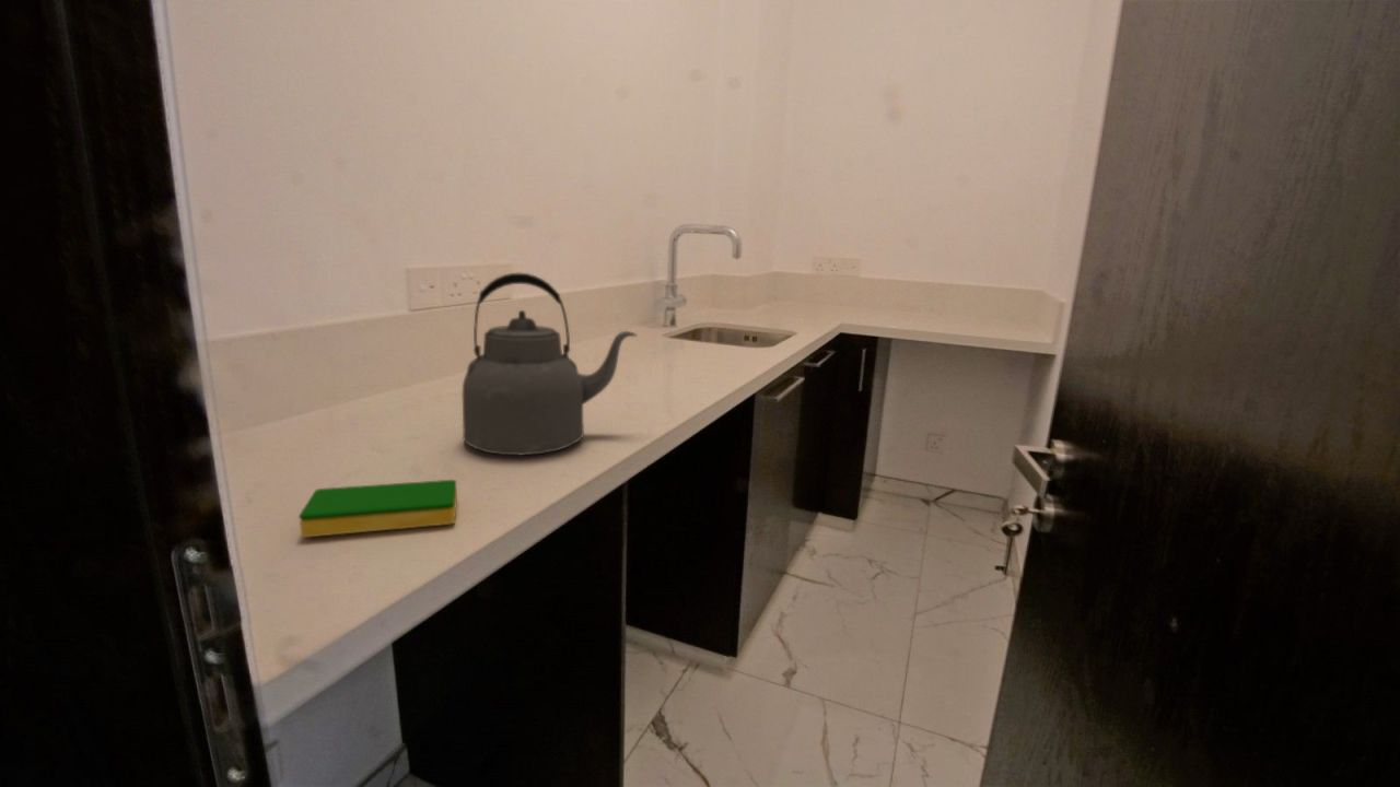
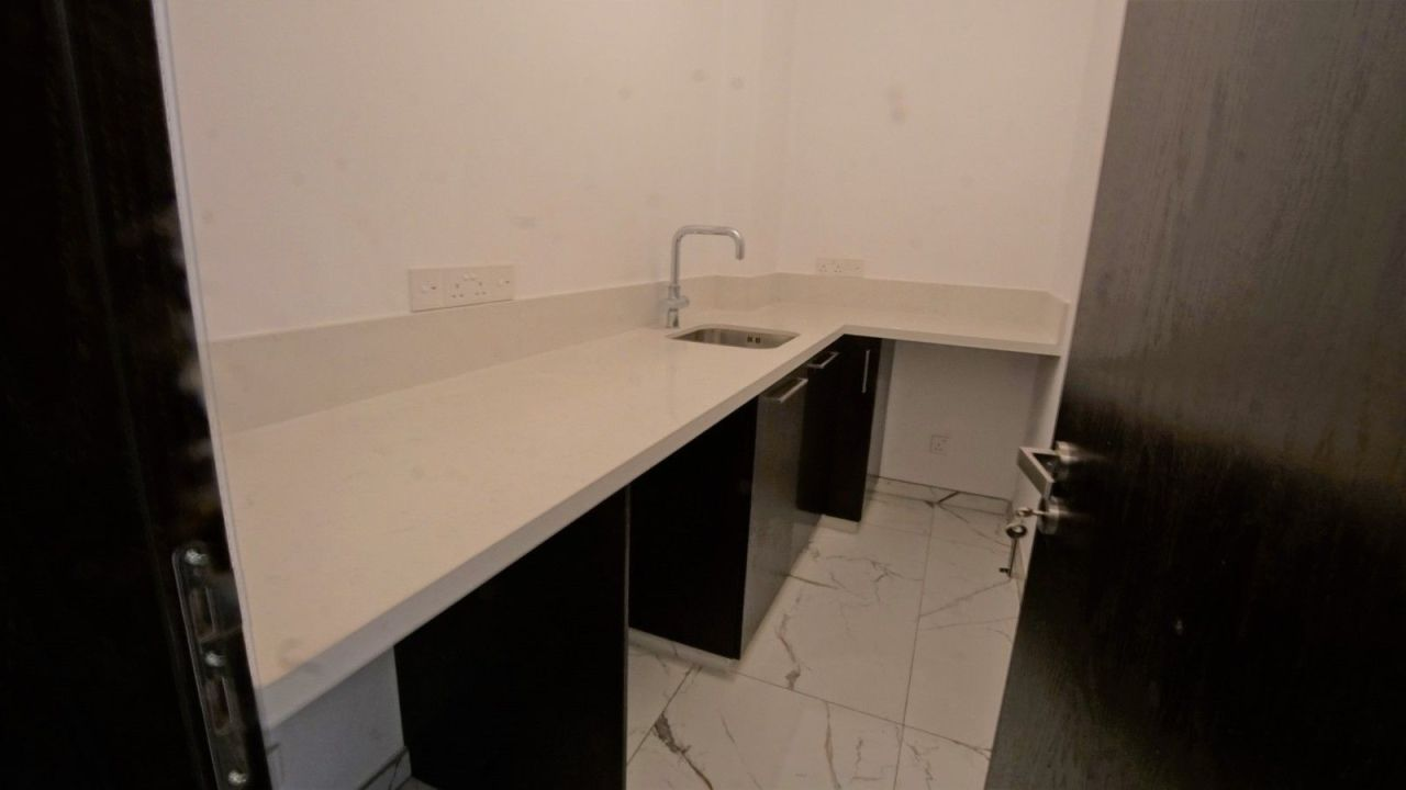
- dish sponge [298,479,458,538]
- kettle [462,272,639,456]
